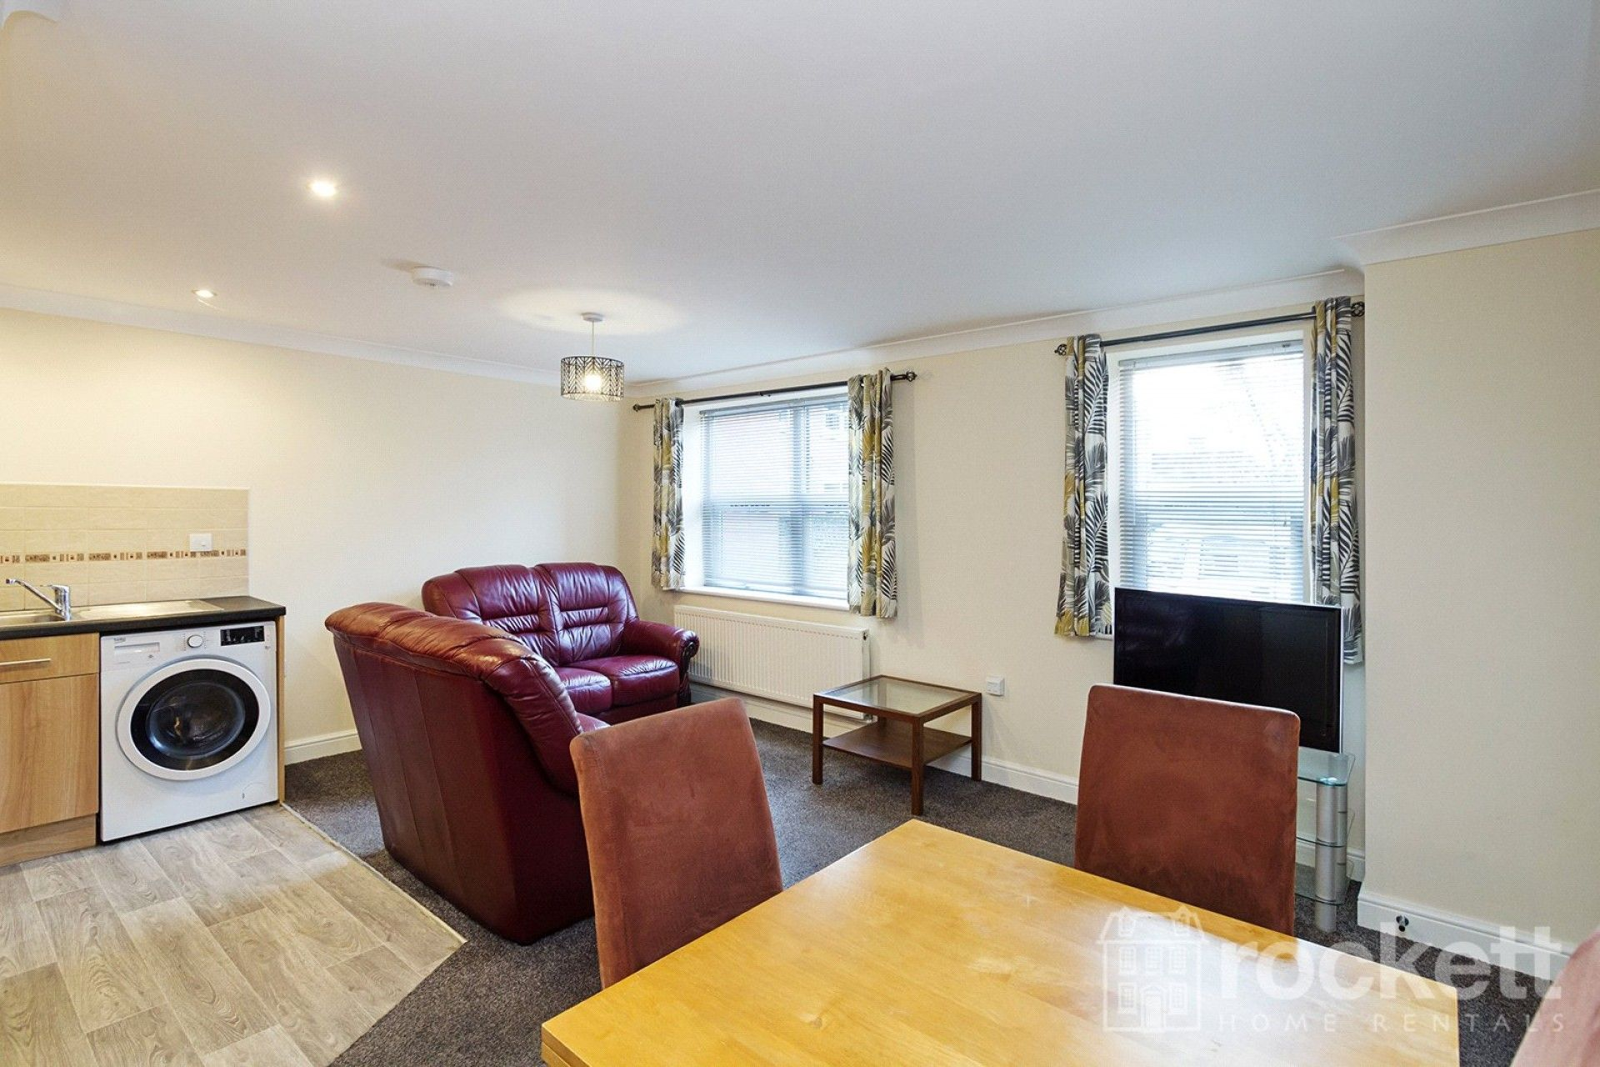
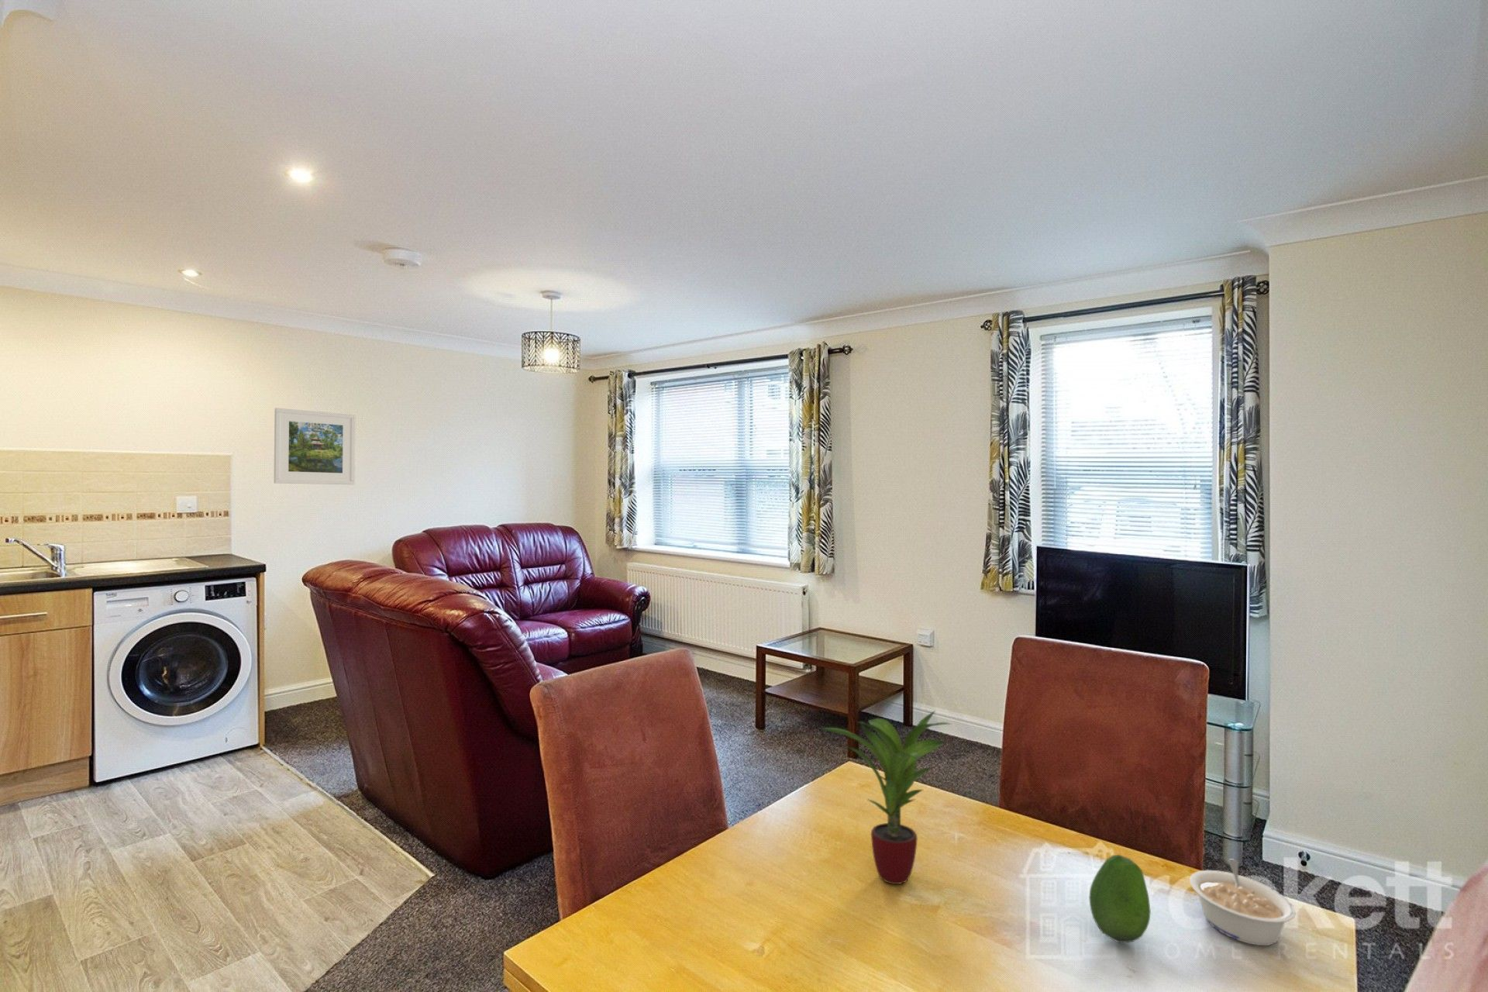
+ legume [1189,859,1296,947]
+ fruit [1088,854,1151,943]
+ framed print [272,407,356,485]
+ potted plant [819,709,952,885]
